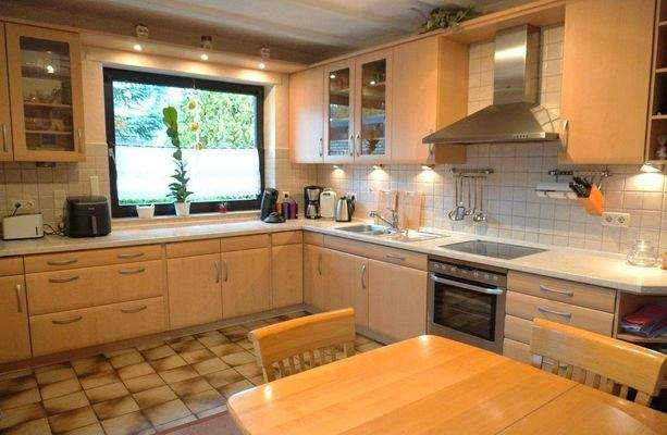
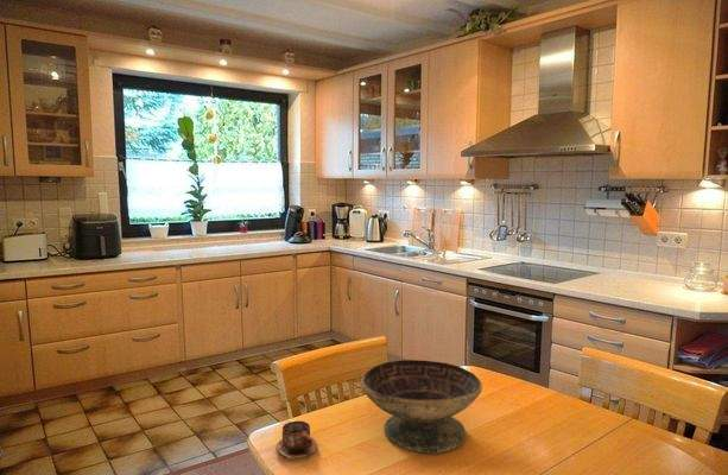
+ cup [274,419,318,460]
+ decorative bowl [360,359,483,455]
